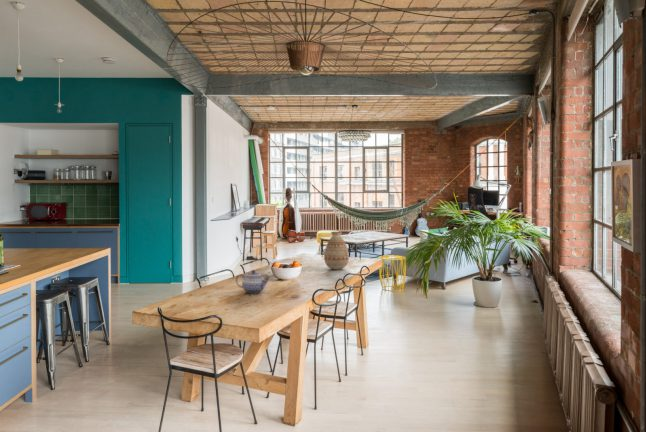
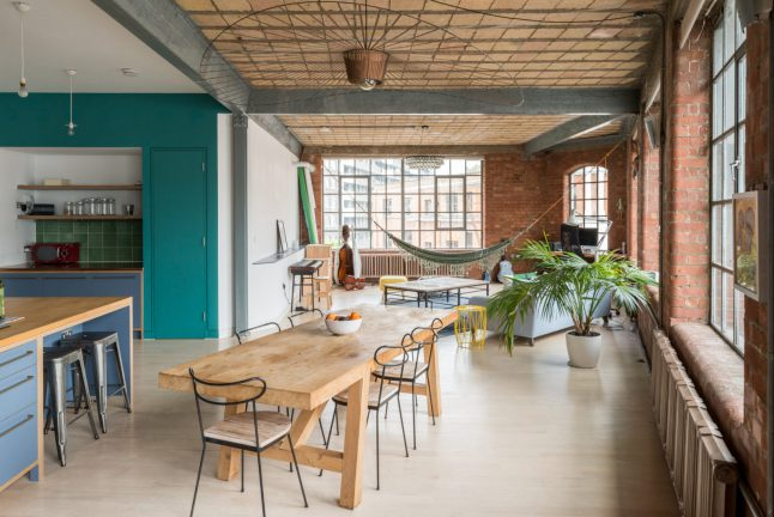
- teapot [235,269,272,294]
- vase [323,231,350,271]
